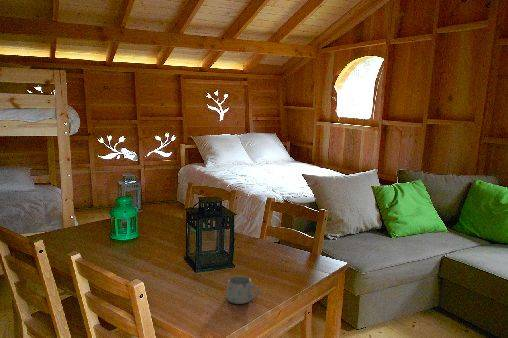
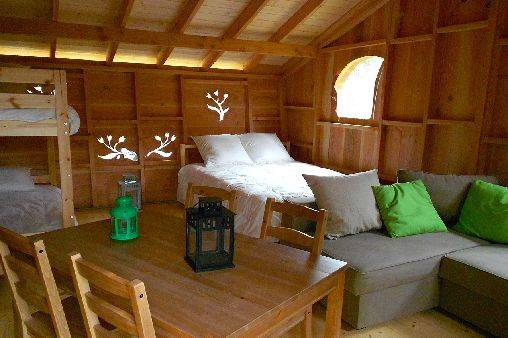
- mug [225,274,261,305]
